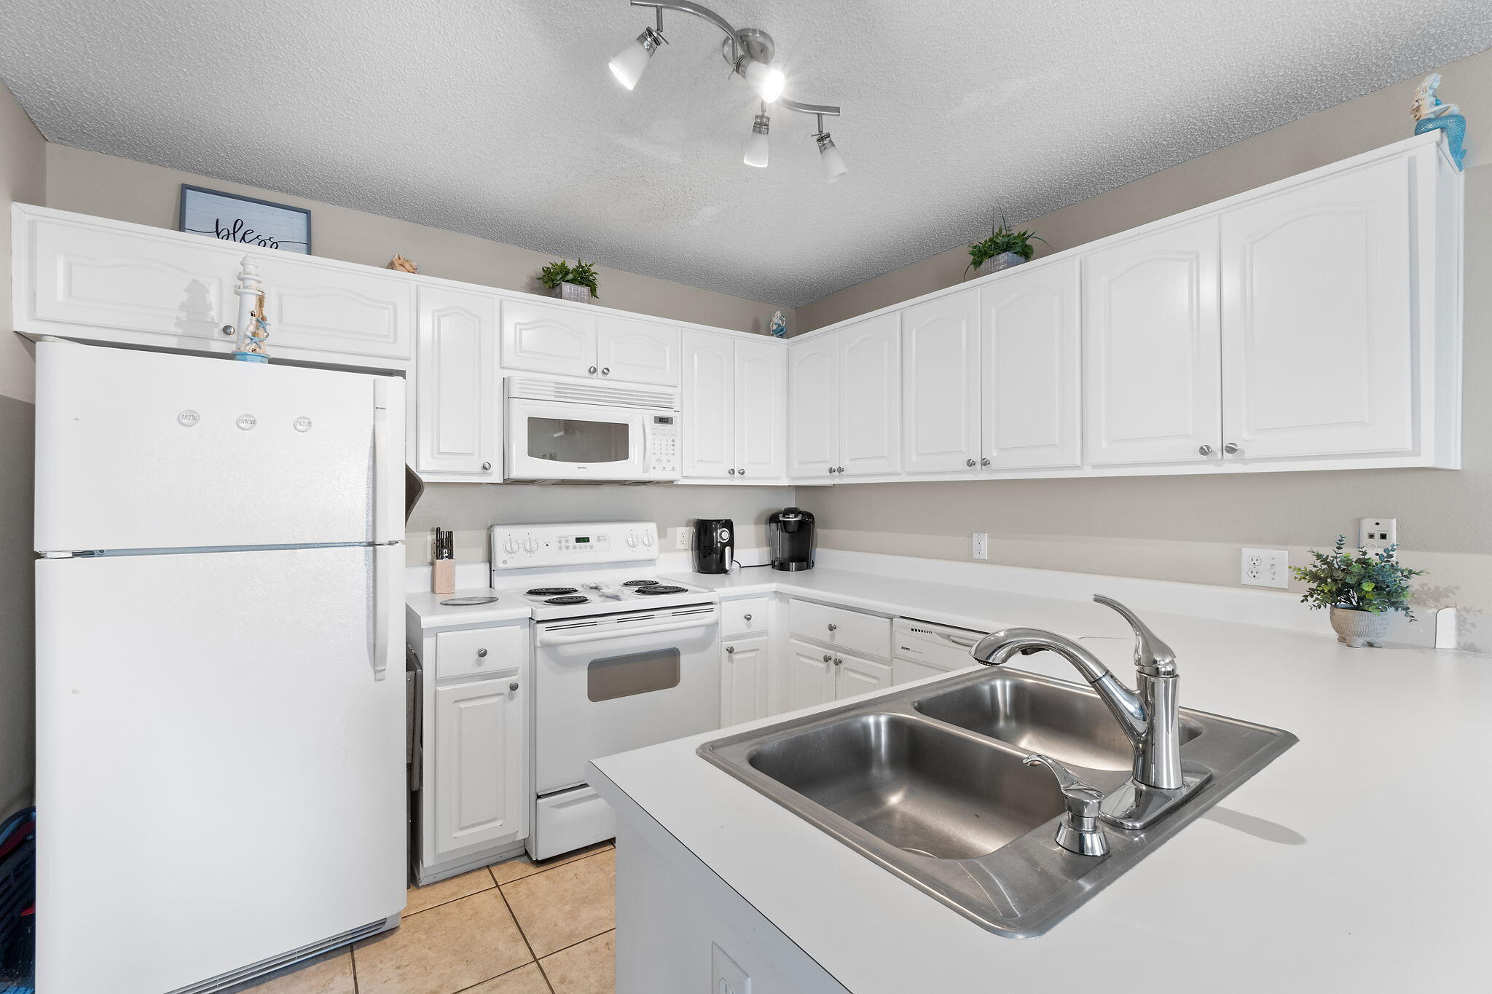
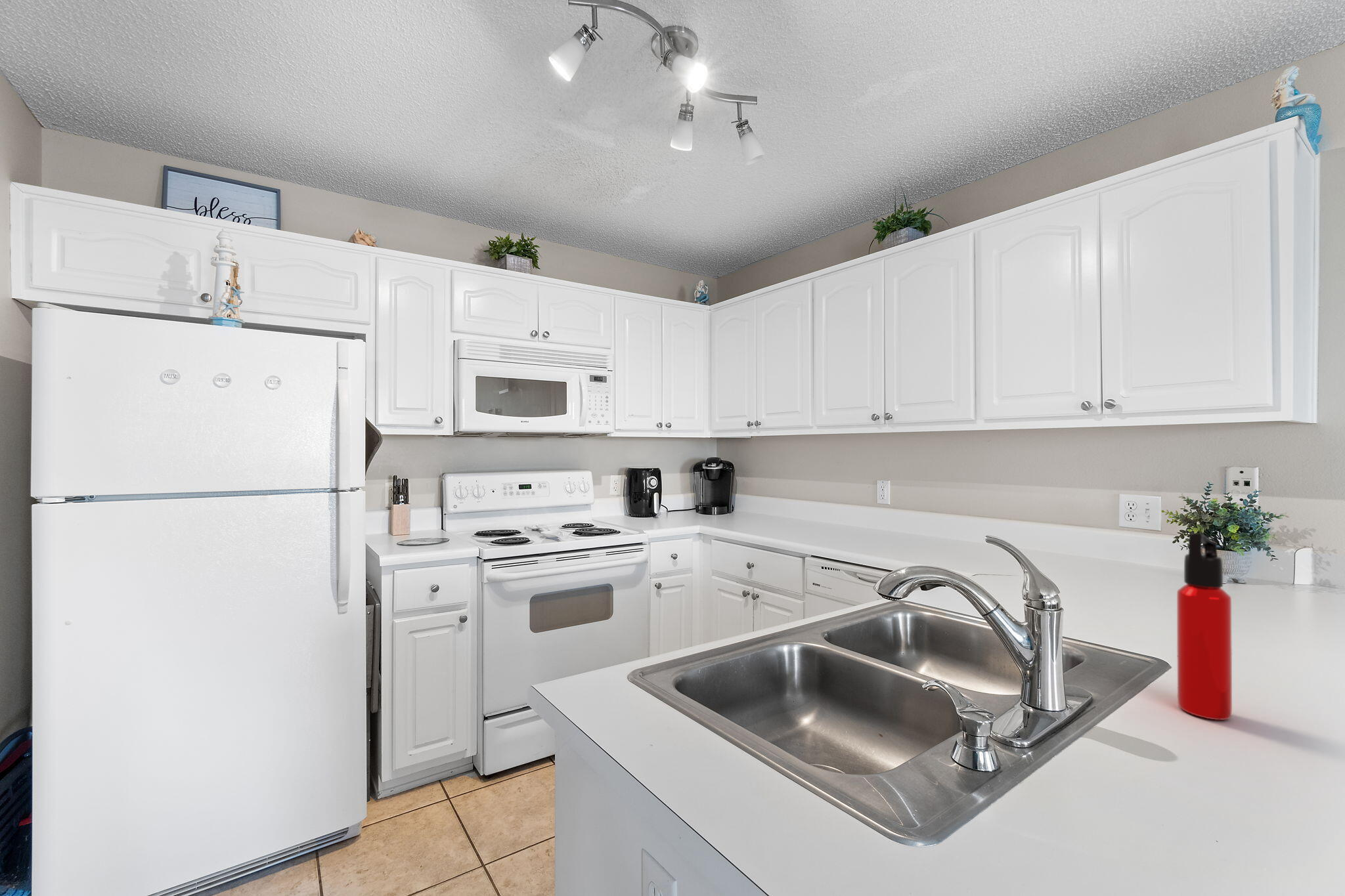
+ water bottle [1176,532,1233,721]
